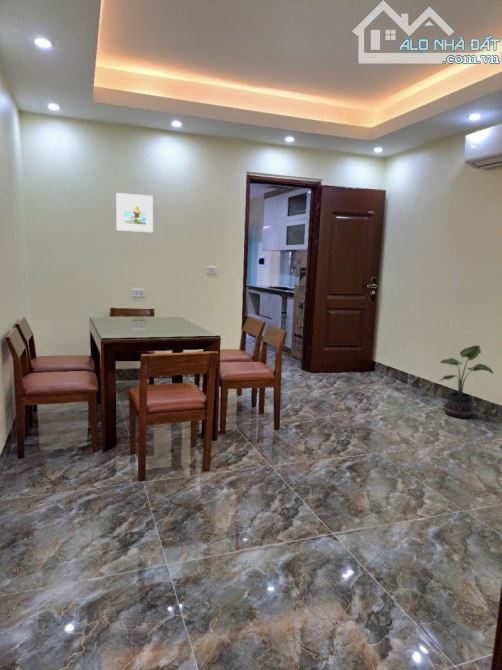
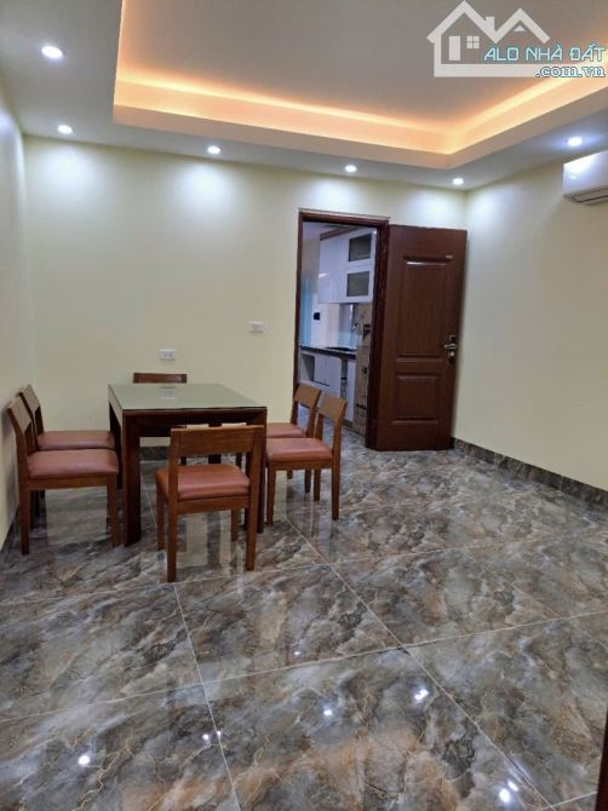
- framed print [115,192,154,233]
- potted plant [438,344,494,419]
